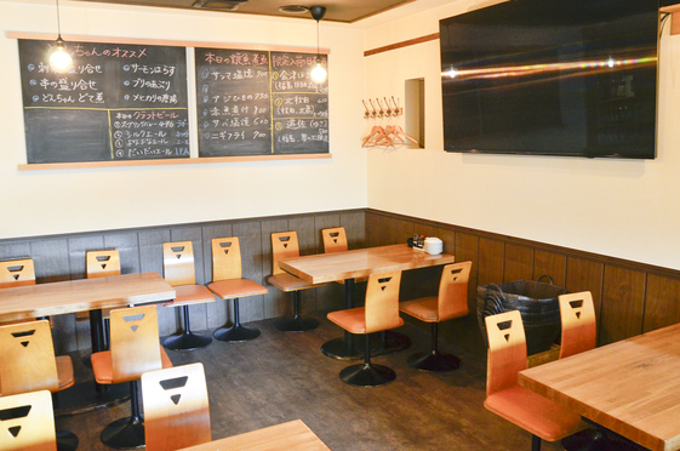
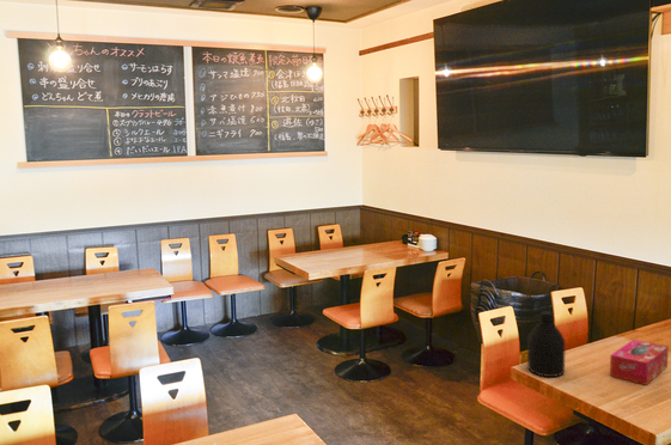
+ bottle [526,310,567,378]
+ tissue box [609,339,670,386]
